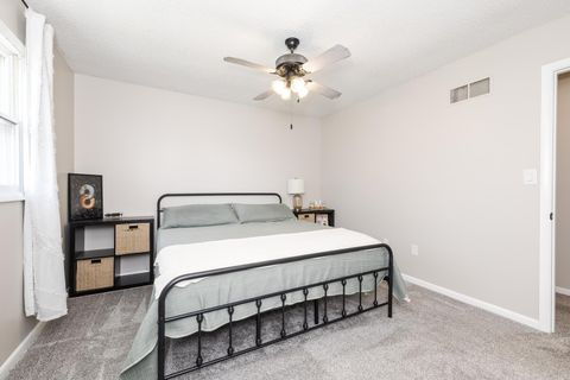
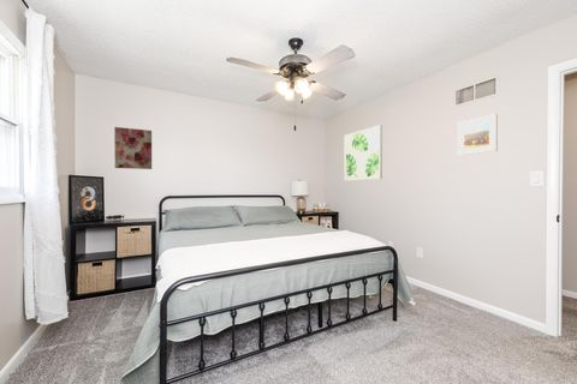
+ wall art [344,124,383,182]
+ wall art [113,126,153,170]
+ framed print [456,113,499,157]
